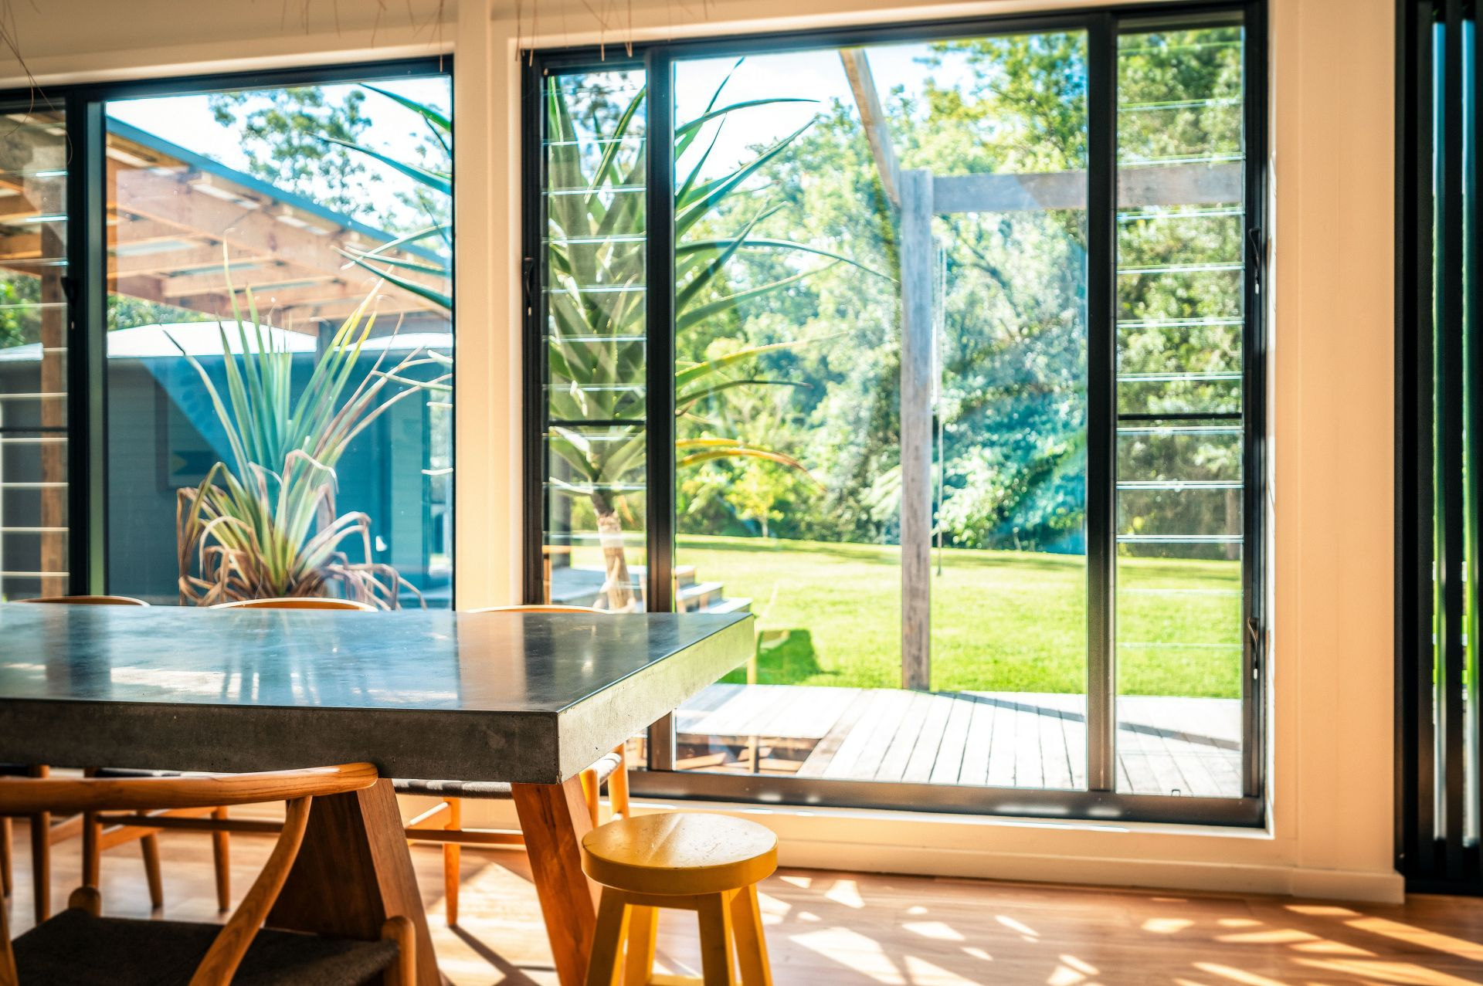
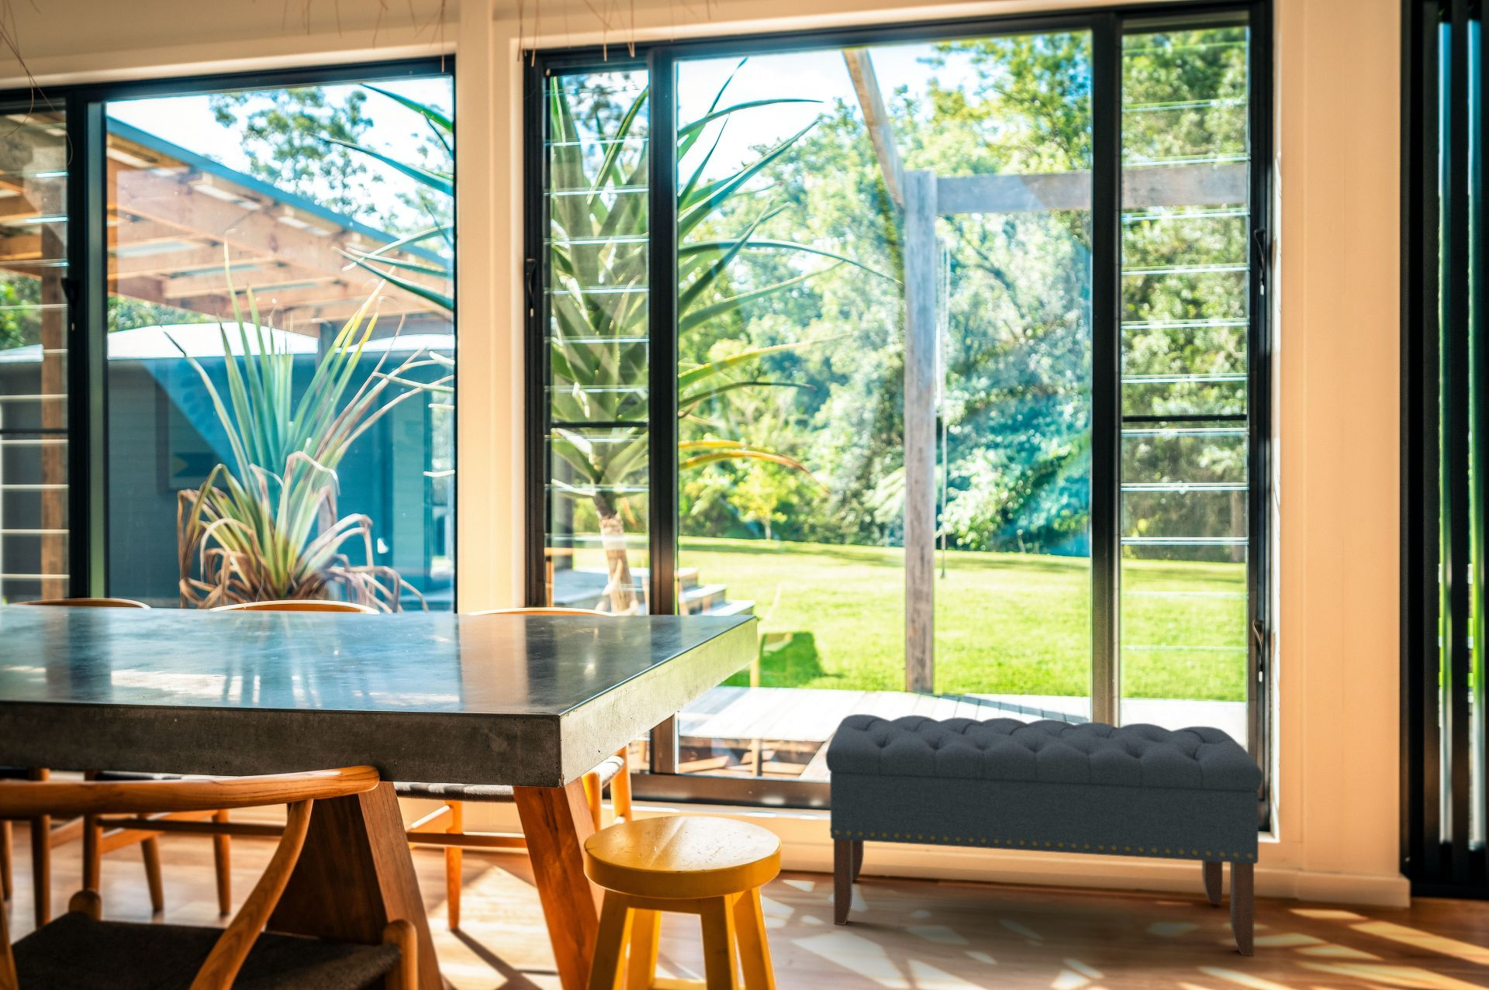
+ bench [825,714,1265,957]
